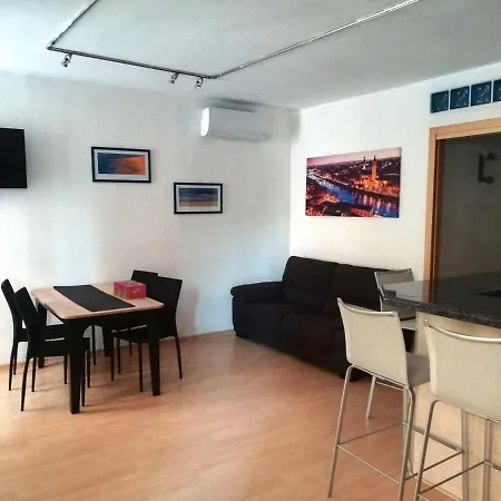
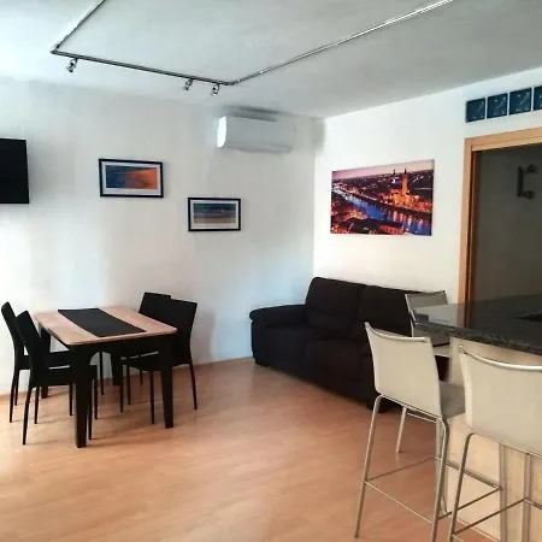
- tissue box [112,279,147,301]
